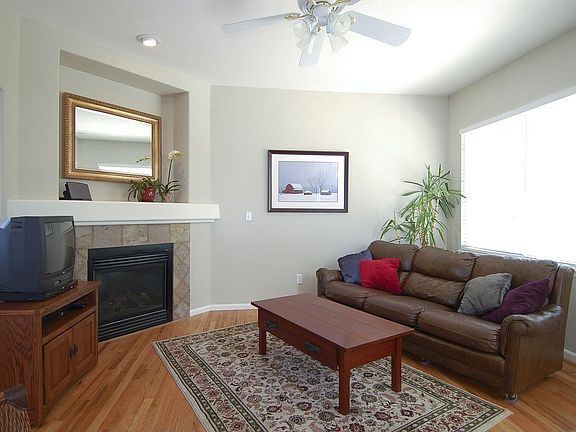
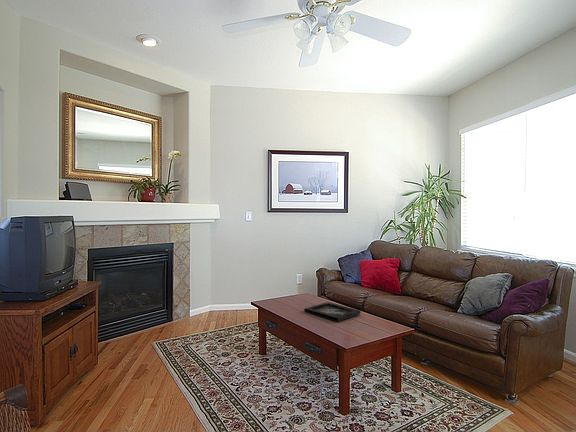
+ decorative tray [303,301,362,322]
